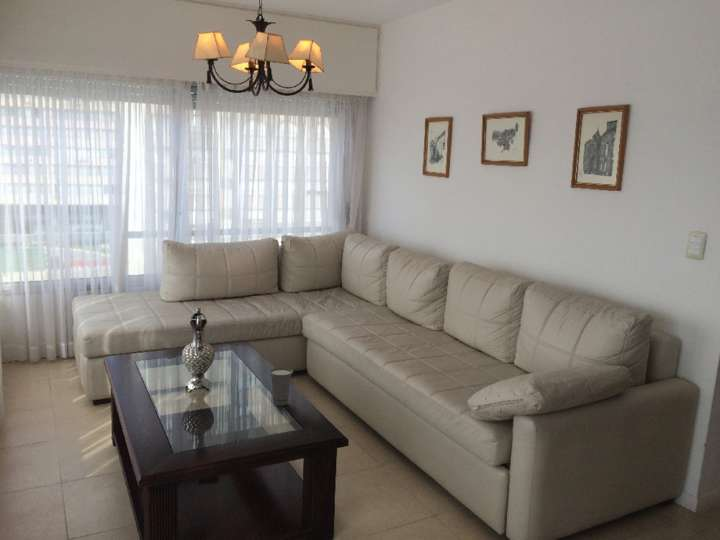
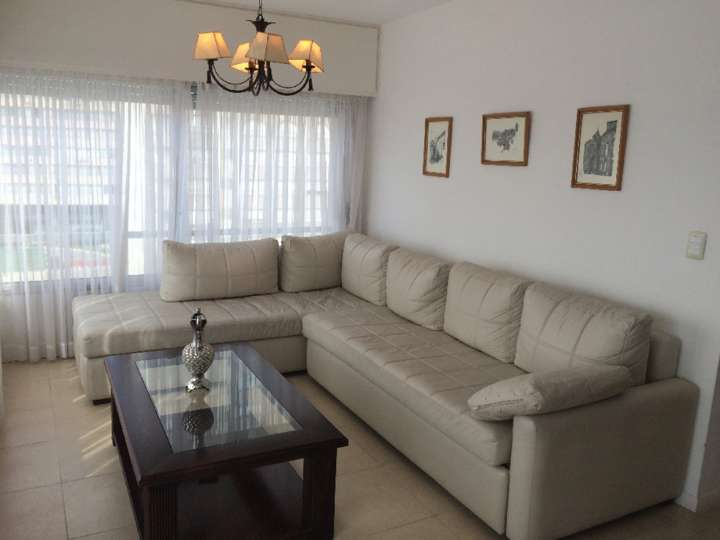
- cup [268,366,294,407]
